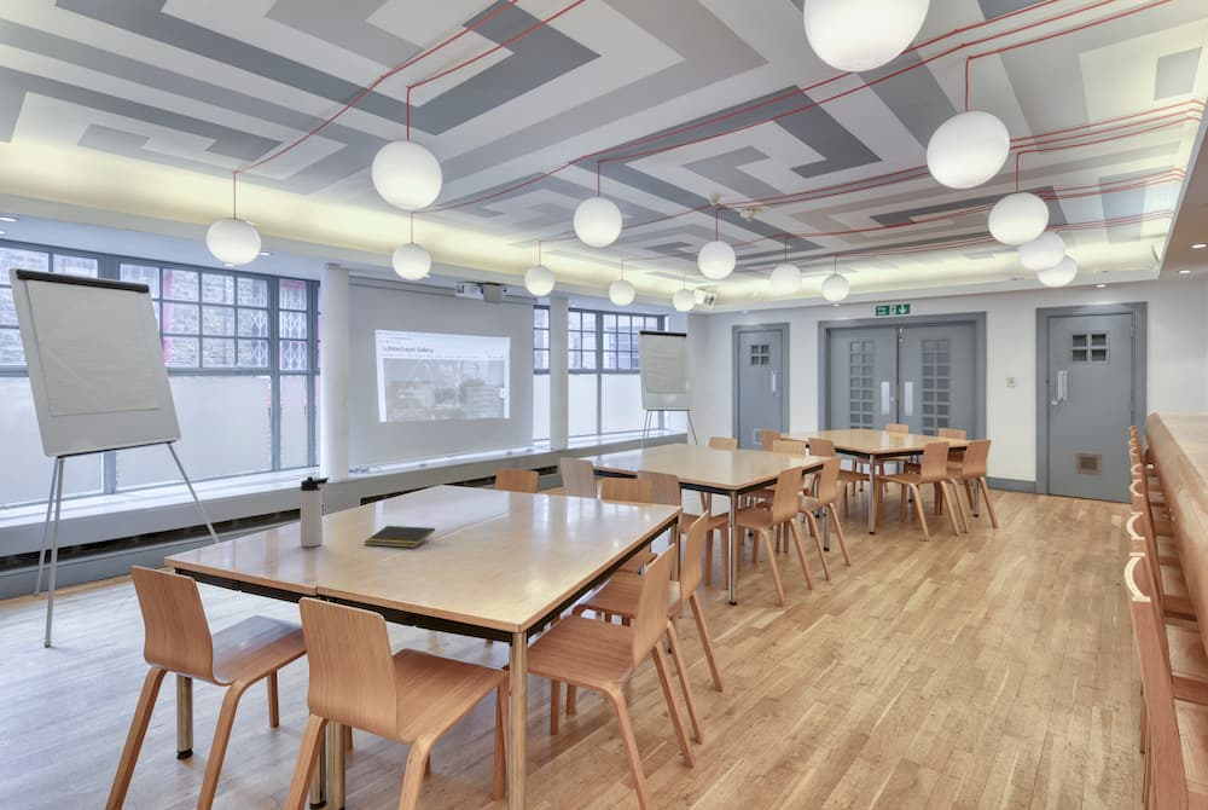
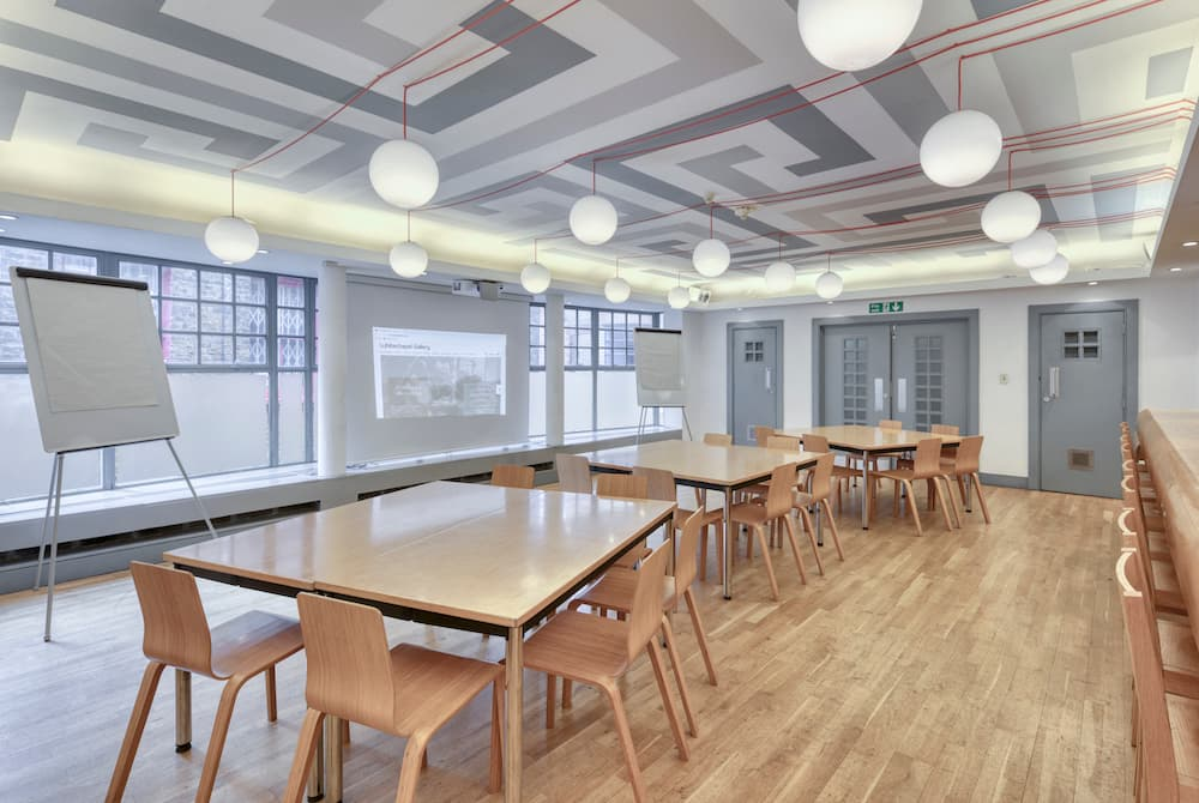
- thermos bottle [300,475,331,548]
- notepad [364,525,436,549]
